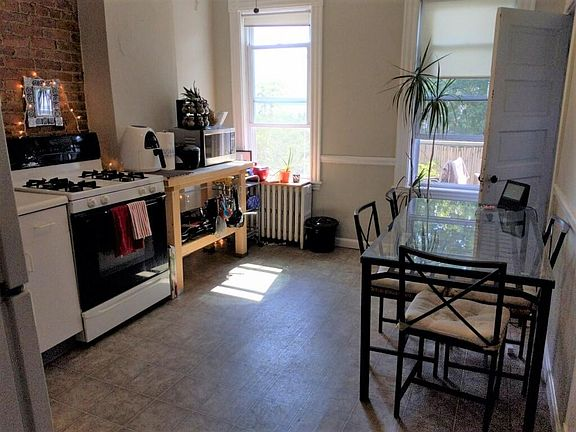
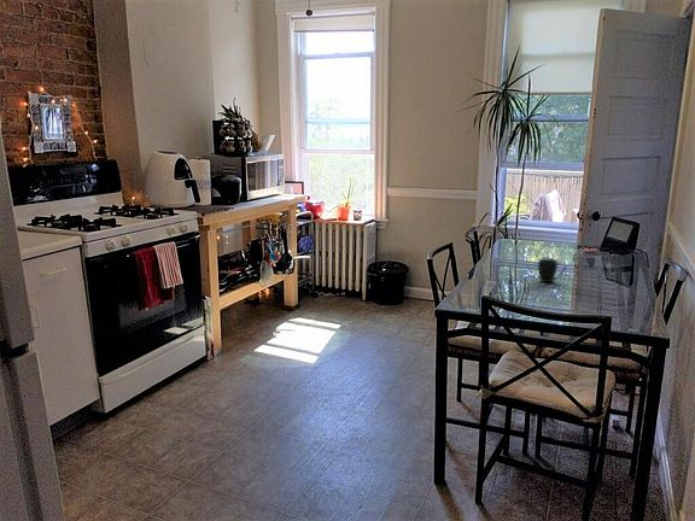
+ mug [537,258,567,283]
